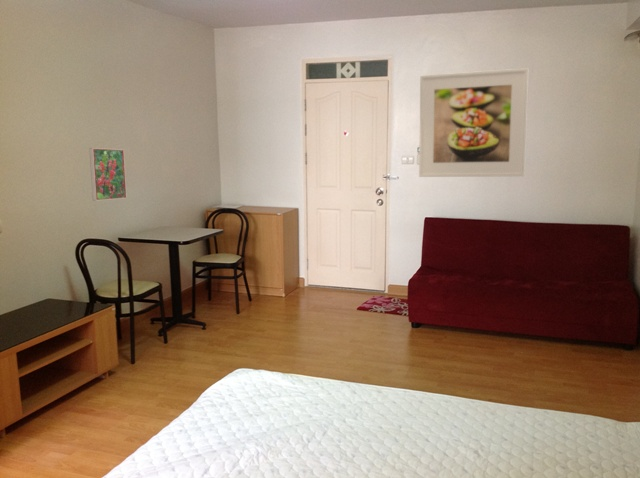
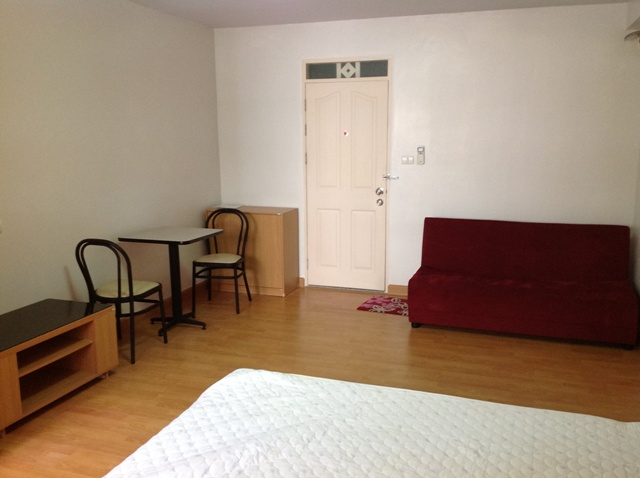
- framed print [418,67,529,178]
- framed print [88,147,128,202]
